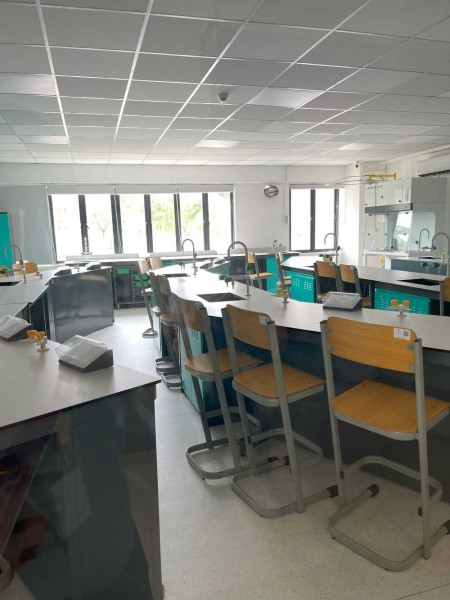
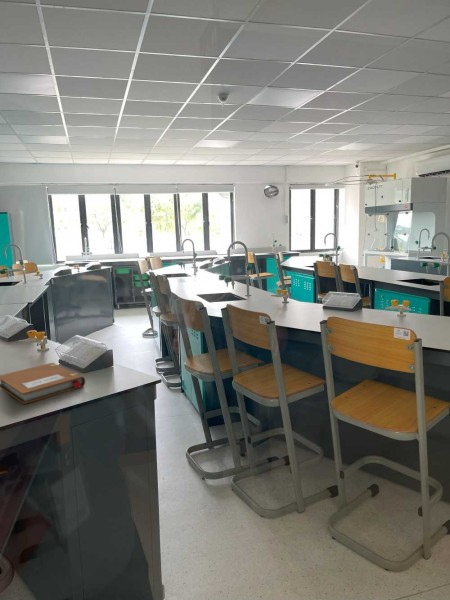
+ notebook [0,362,86,405]
